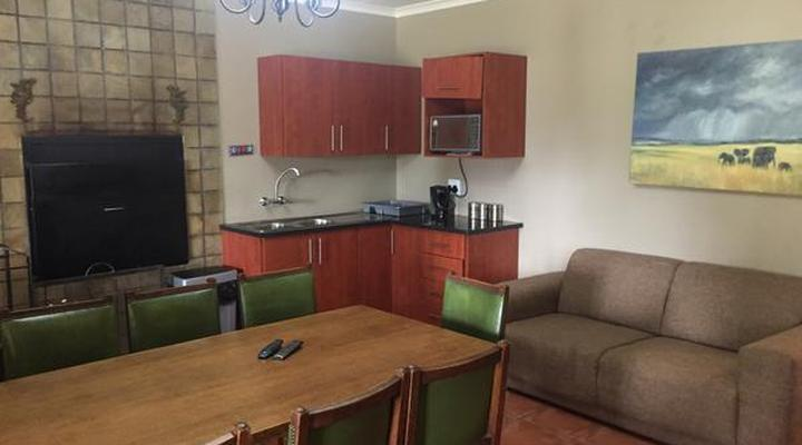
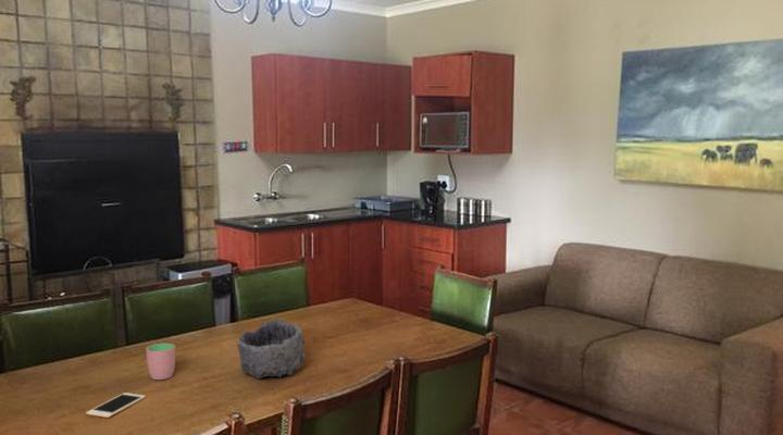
+ bowl [236,319,307,380]
+ cell phone [86,391,147,419]
+ cup [145,343,176,381]
